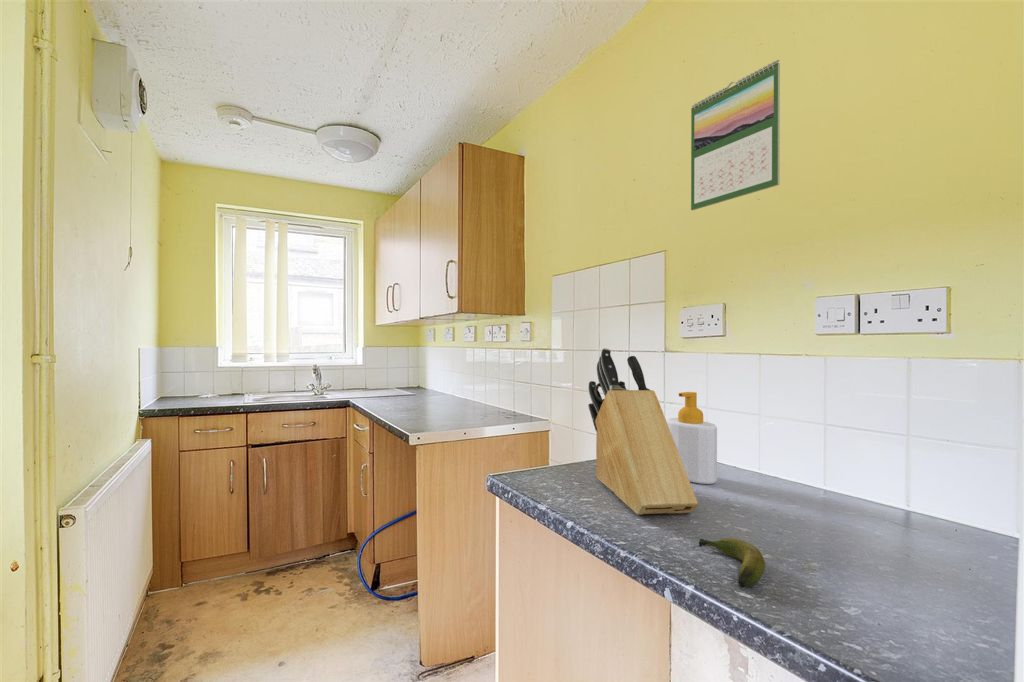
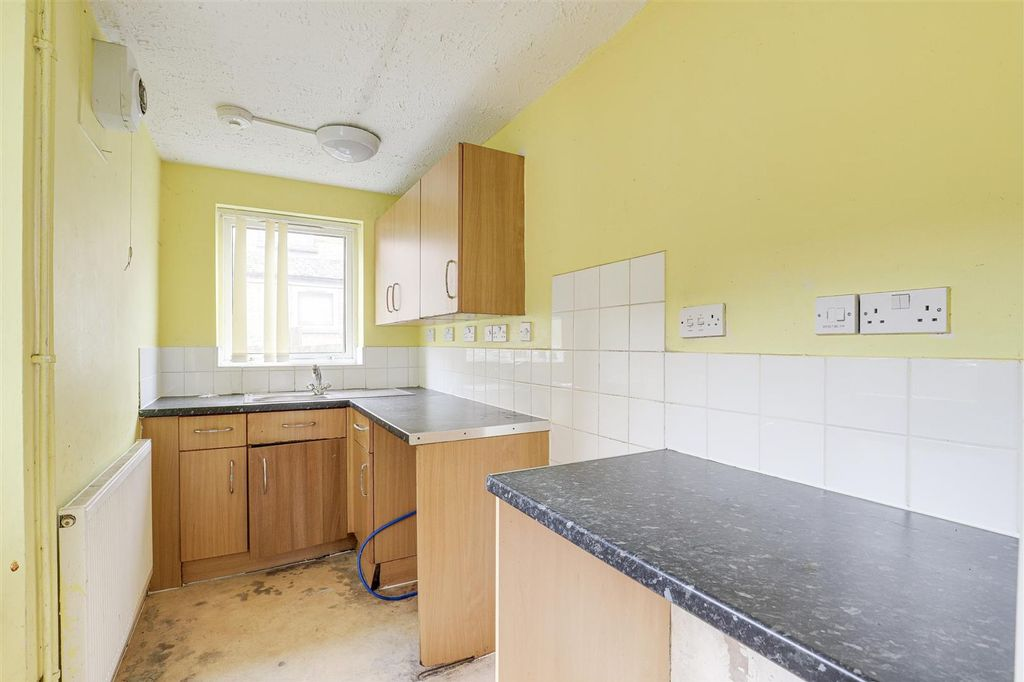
- knife block [587,347,699,515]
- calendar [690,59,781,211]
- banana [698,537,766,589]
- soap bottle [666,391,718,485]
